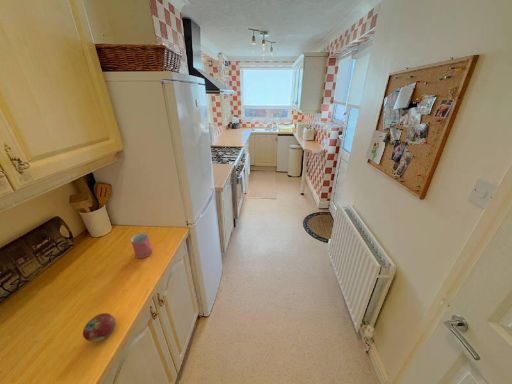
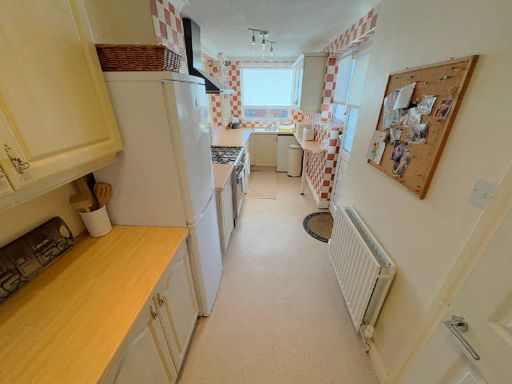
- fruit [82,312,117,343]
- mug [130,232,153,259]
